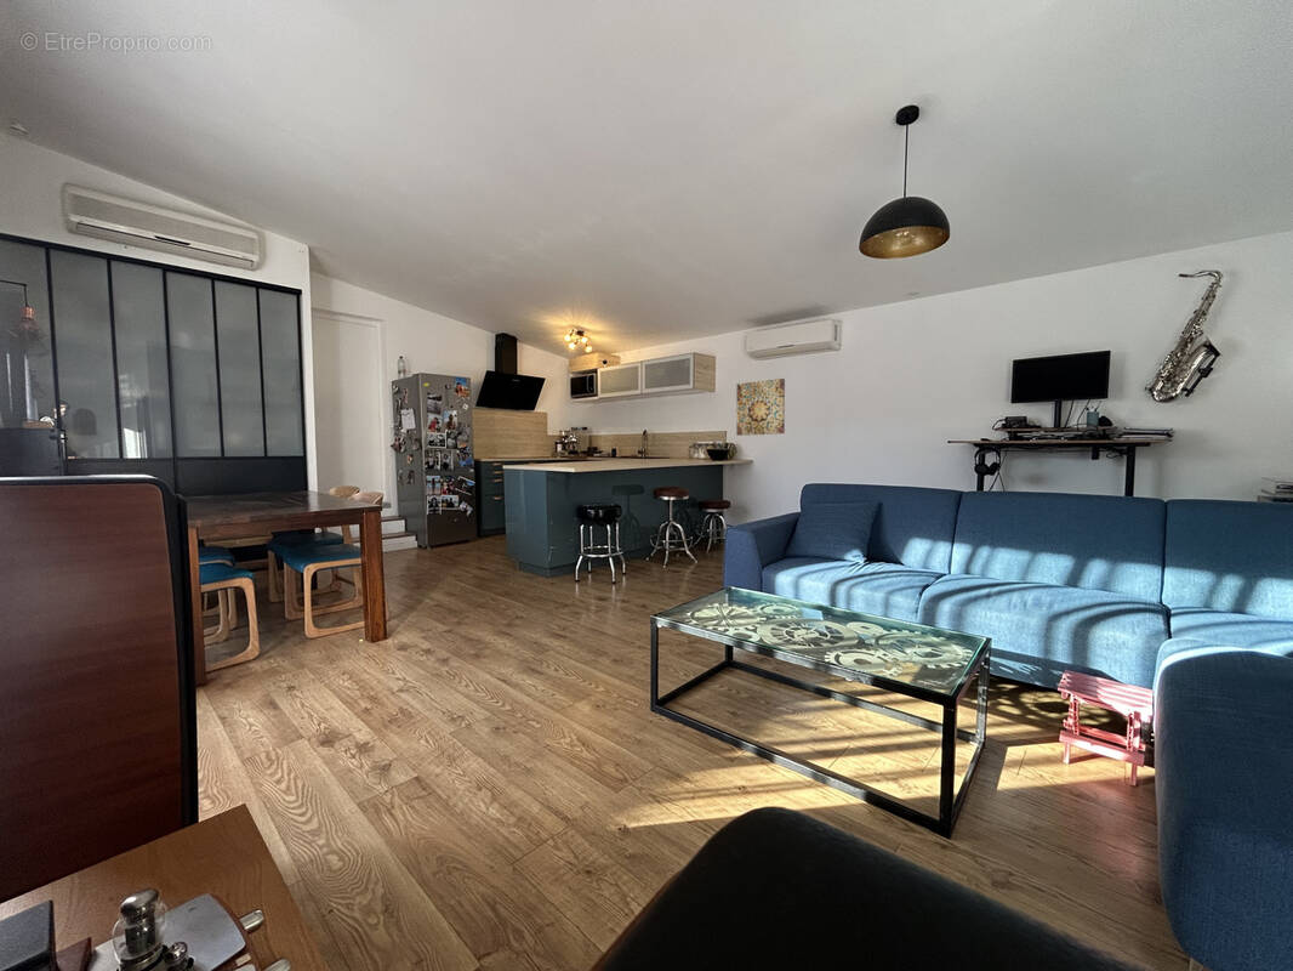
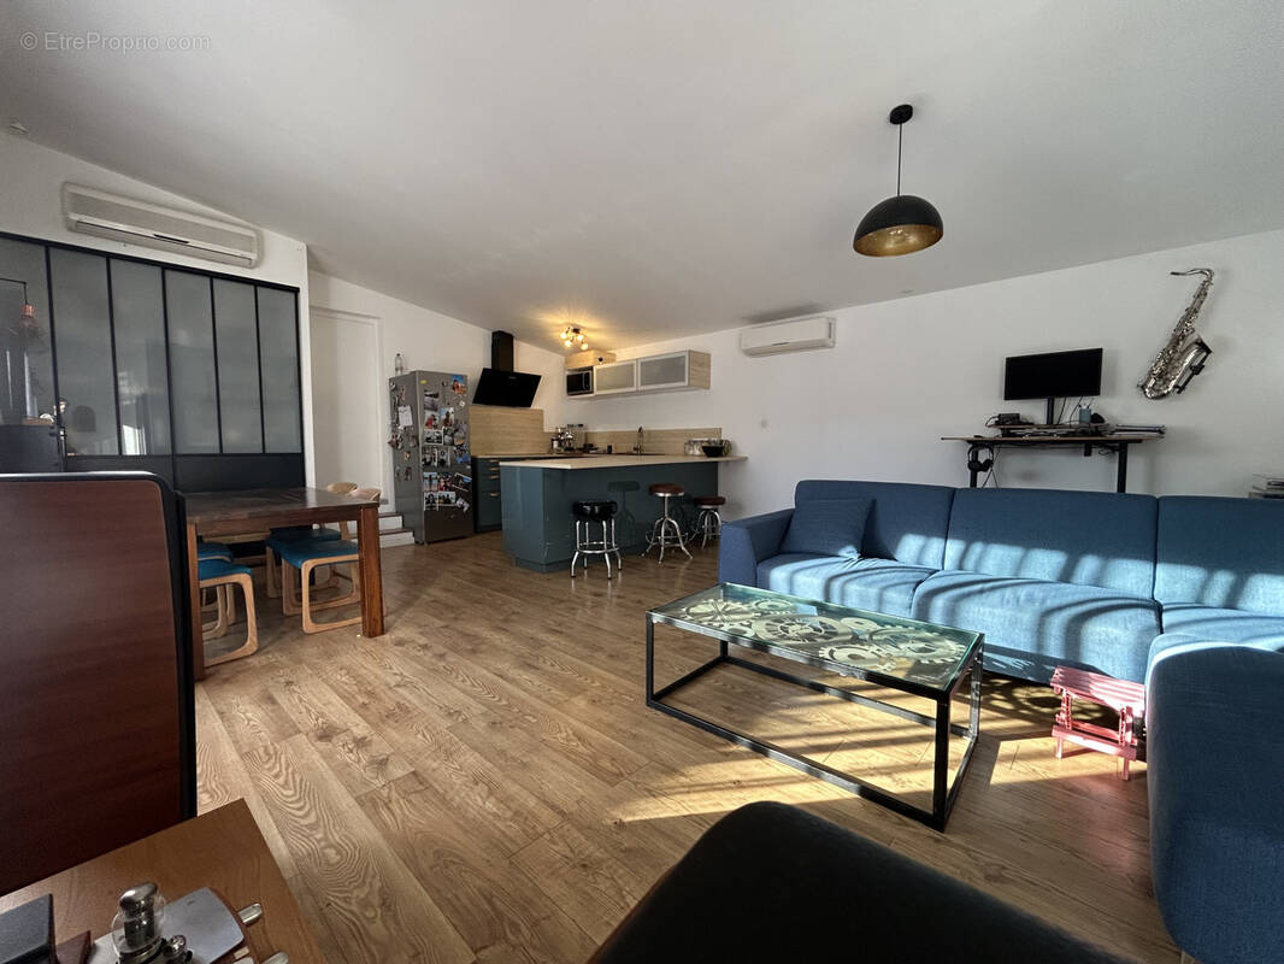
- wall art [735,377,786,437]
